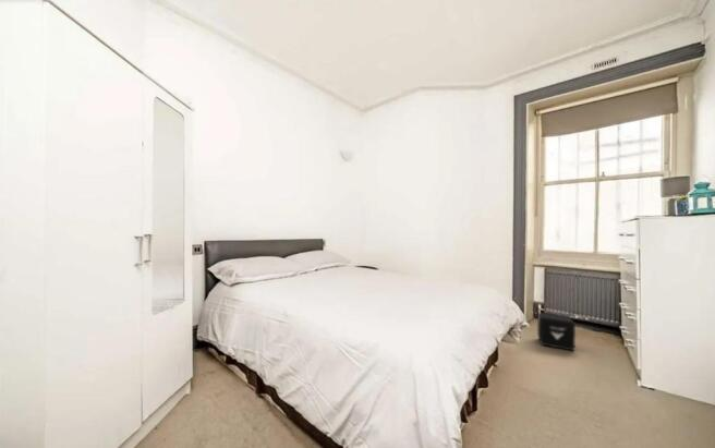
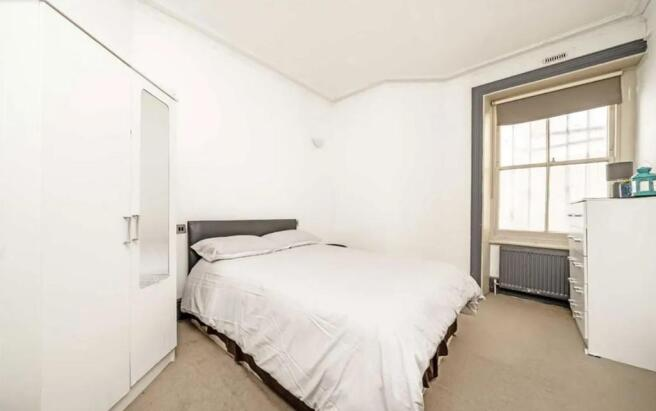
- air purifier [536,312,577,352]
